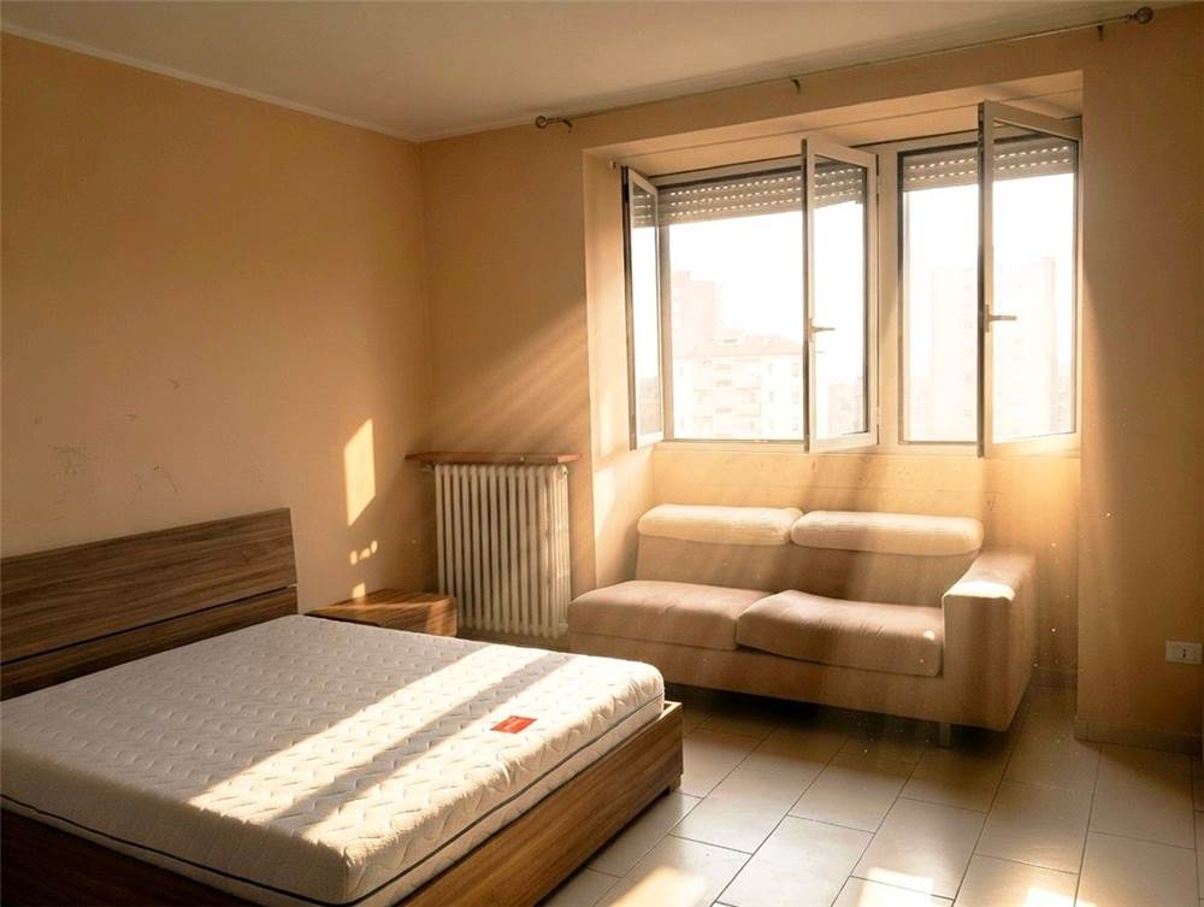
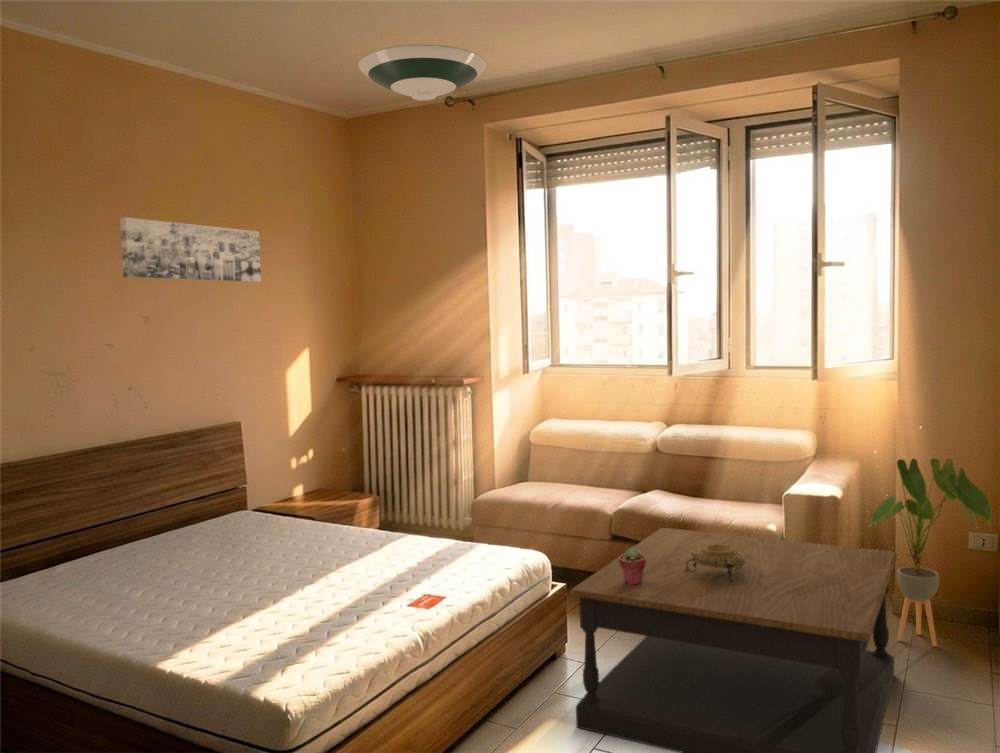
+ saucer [357,43,487,102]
+ coffee table [569,527,898,753]
+ house plant [868,457,993,647]
+ wall art [119,216,262,283]
+ decorative bowl [685,545,745,584]
+ potted succulent [618,546,646,585]
